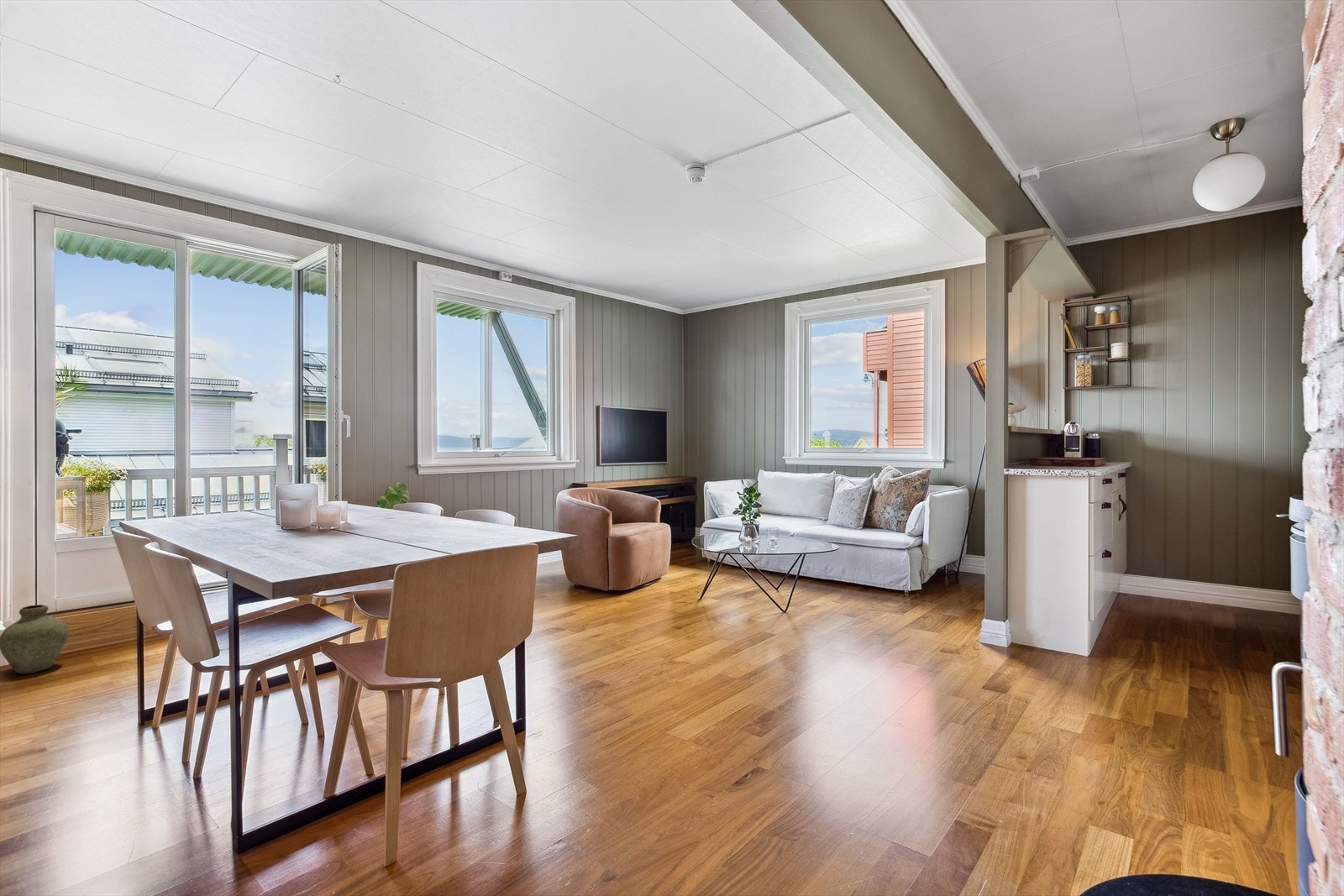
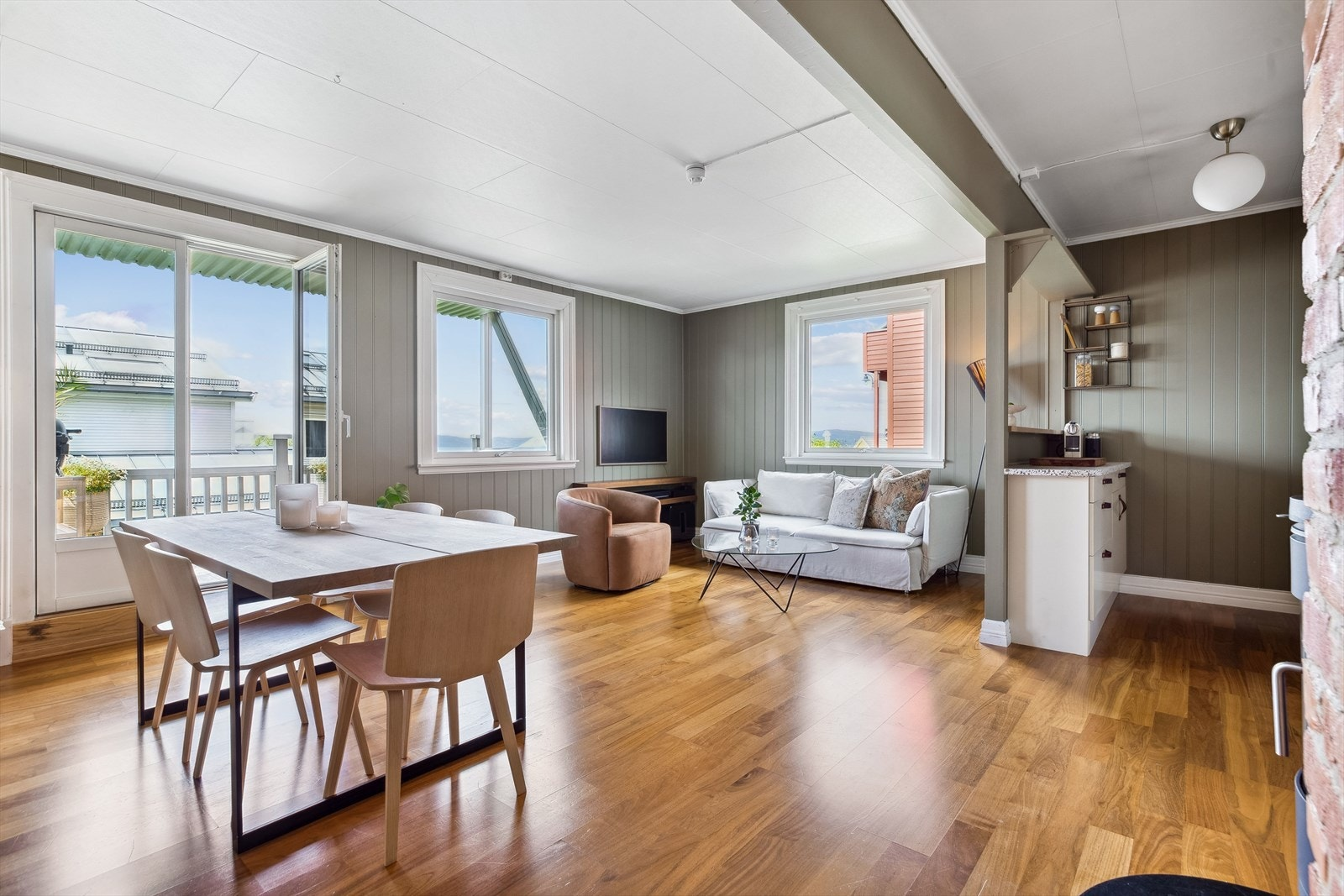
- vase [0,604,70,674]
